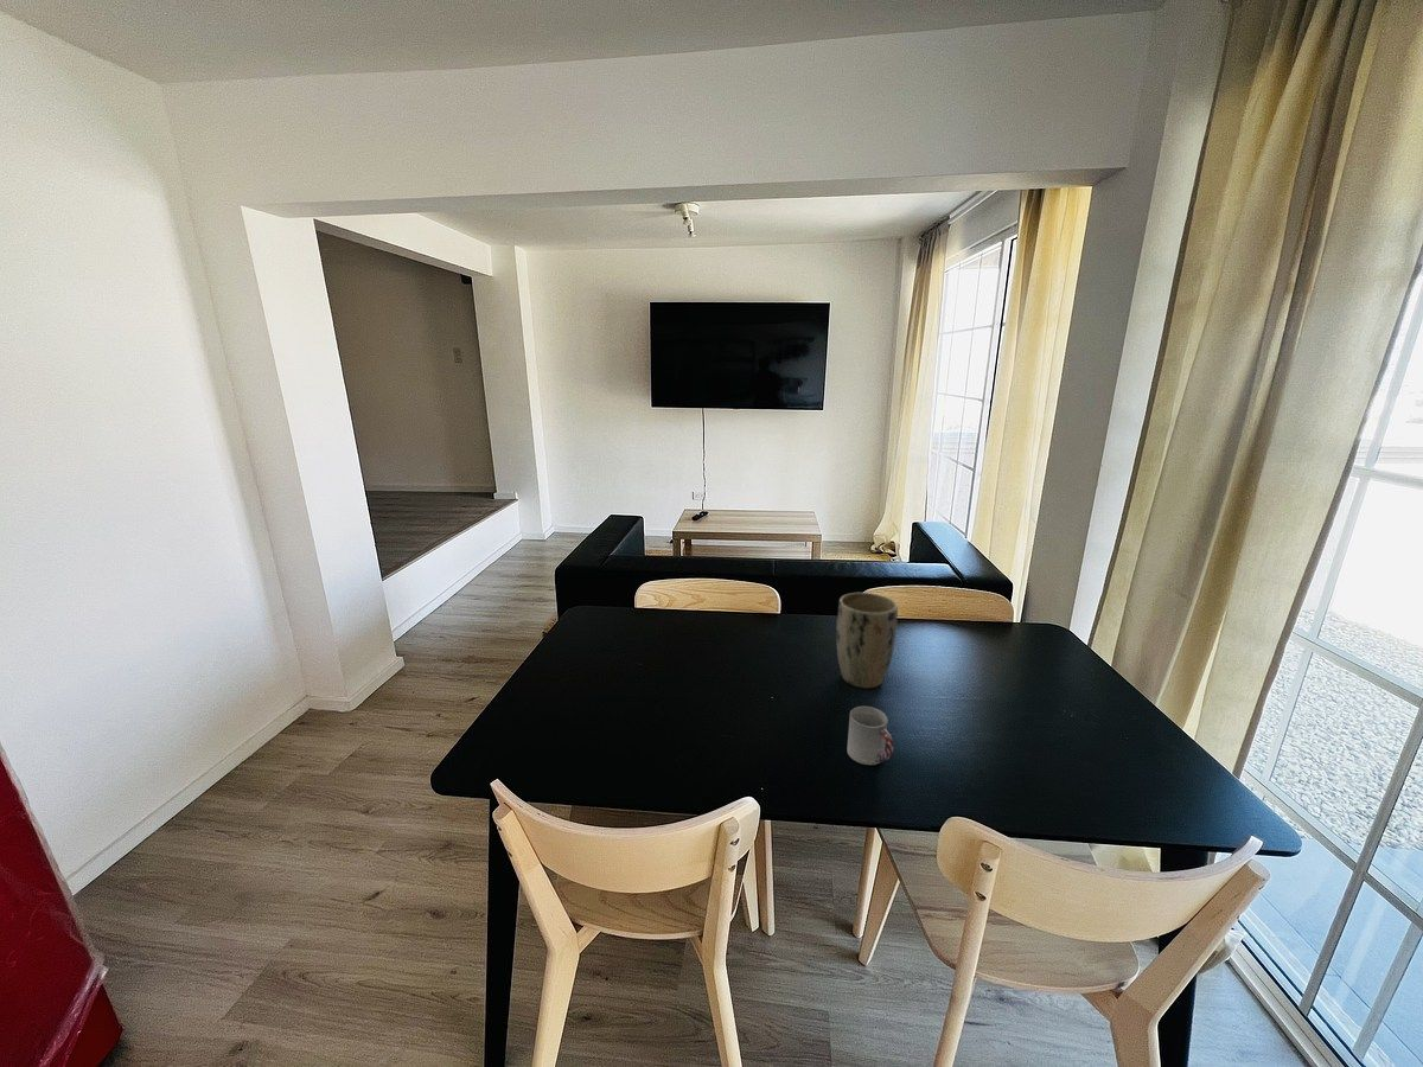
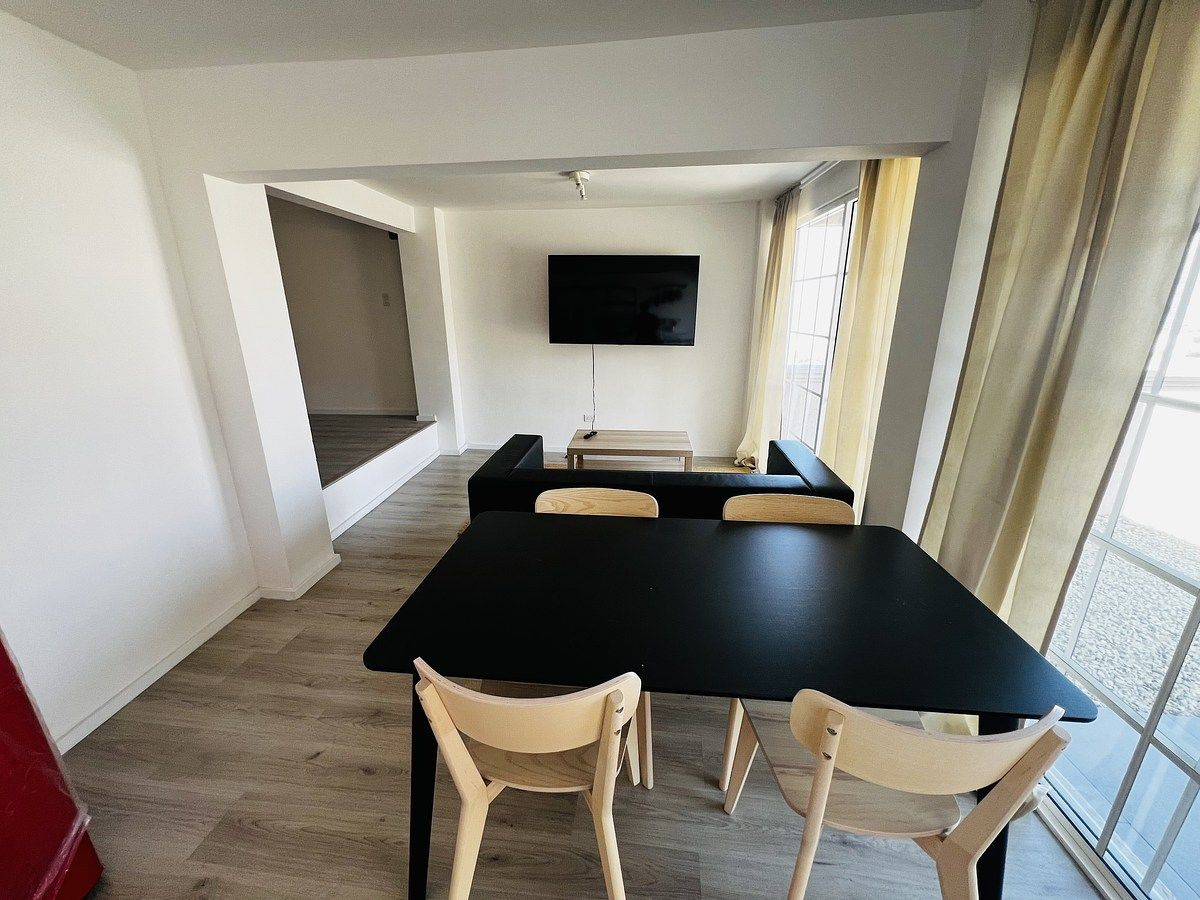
- cup [845,705,895,766]
- plant pot [835,592,899,689]
